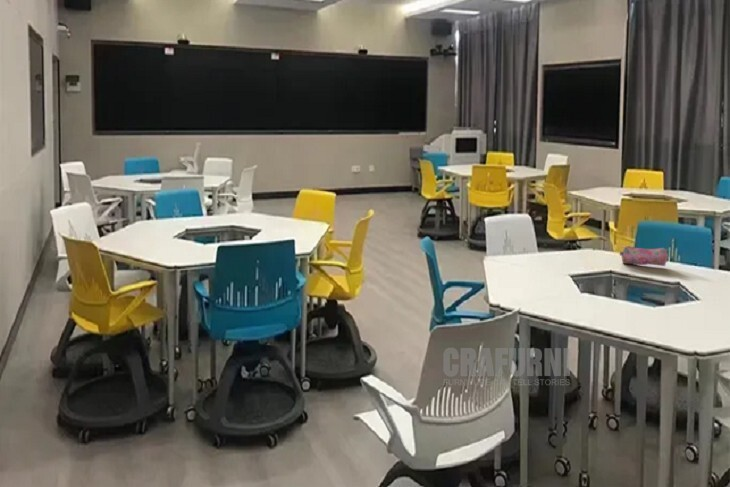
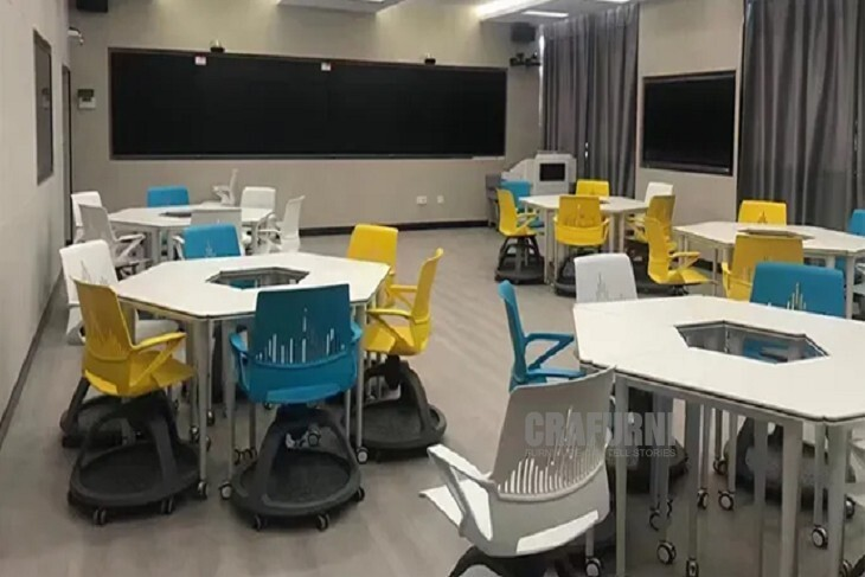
- pencil case [619,245,669,267]
